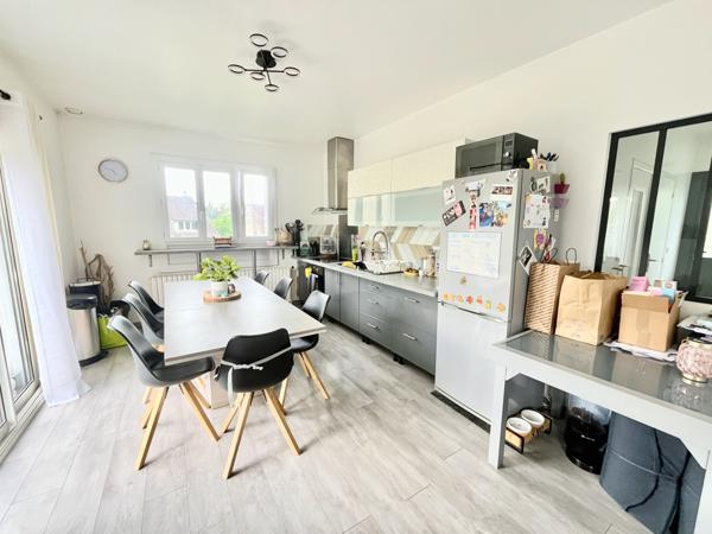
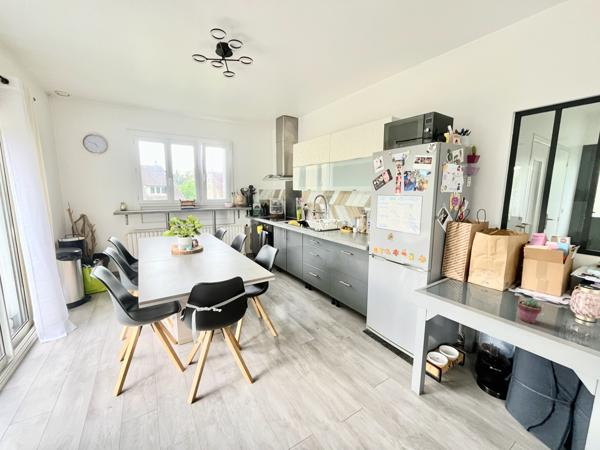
+ potted succulent [517,297,543,324]
